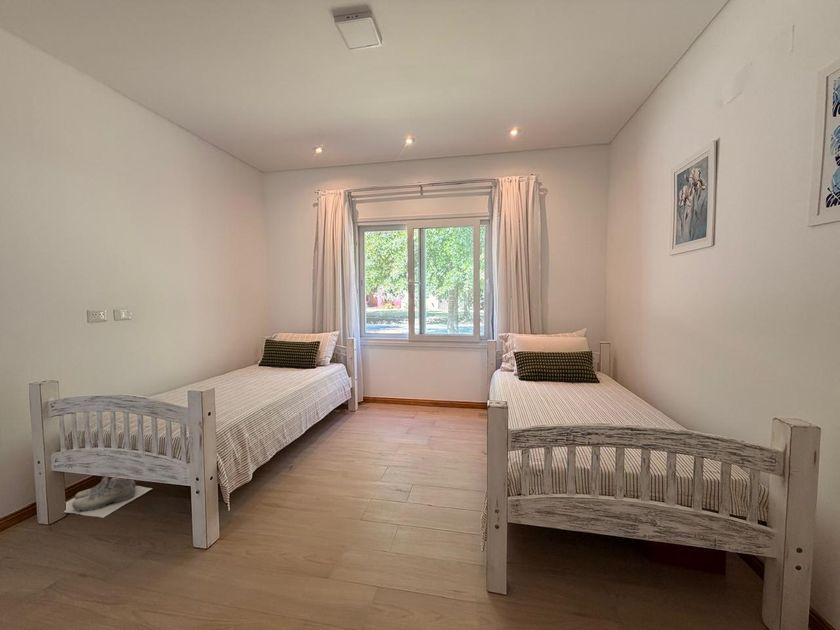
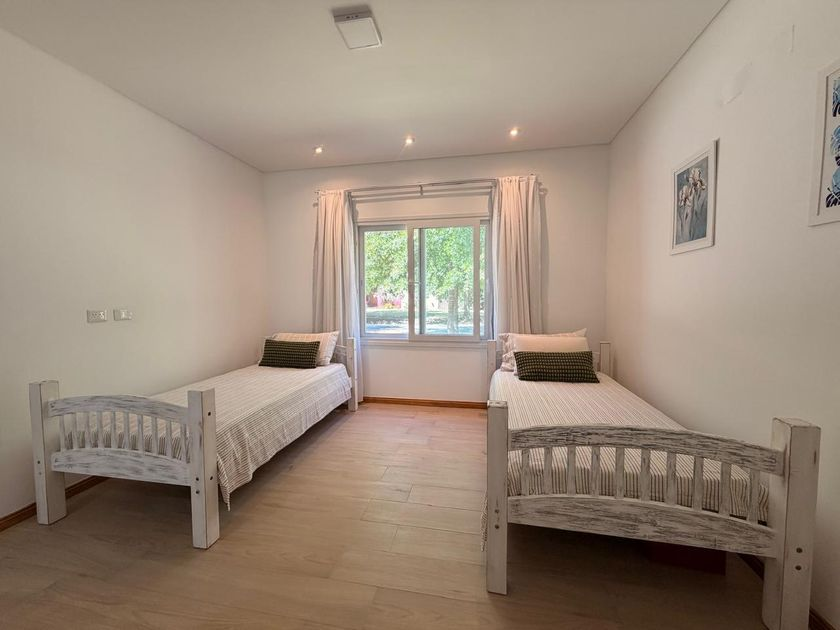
- boots [63,476,154,518]
